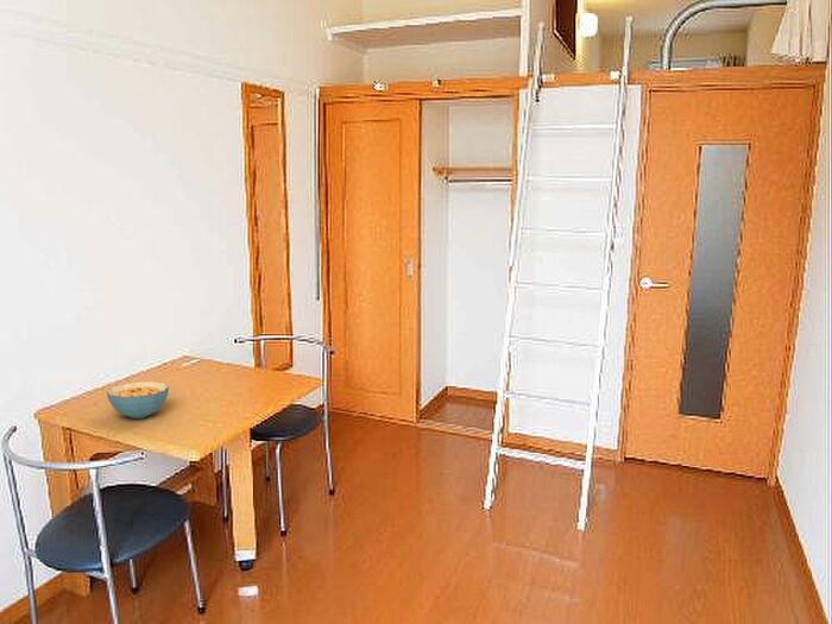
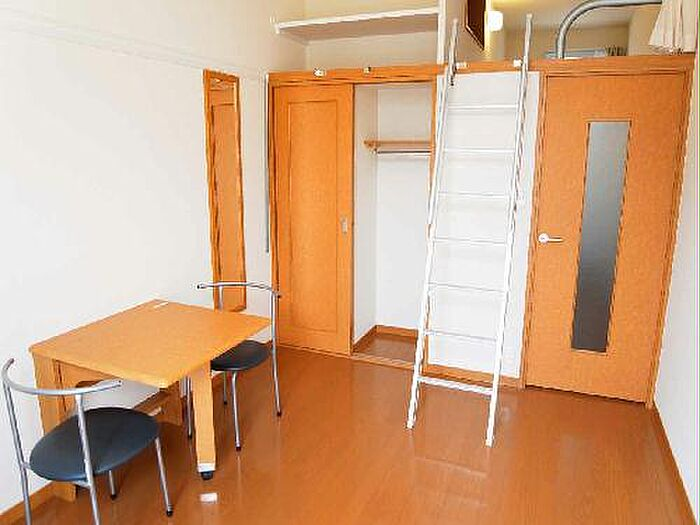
- cereal bowl [106,380,170,420]
